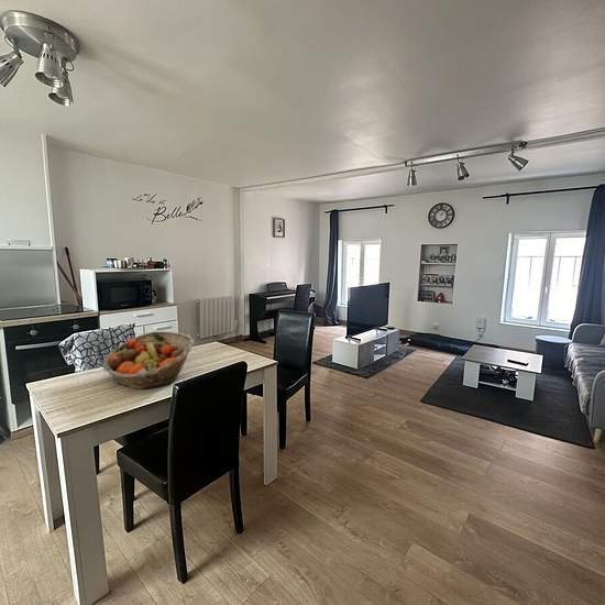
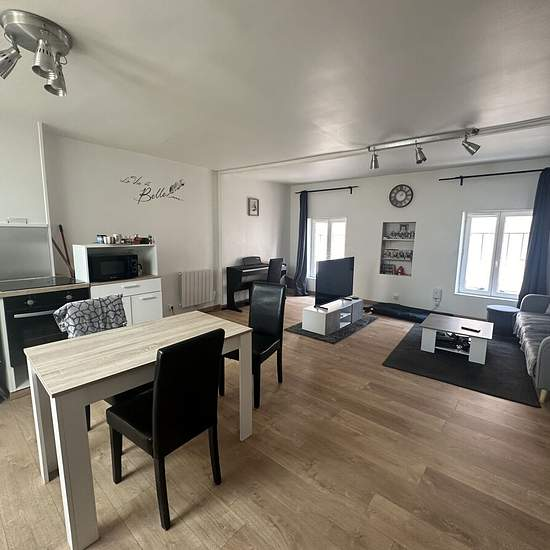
- fruit basket [101,330,195,391]
